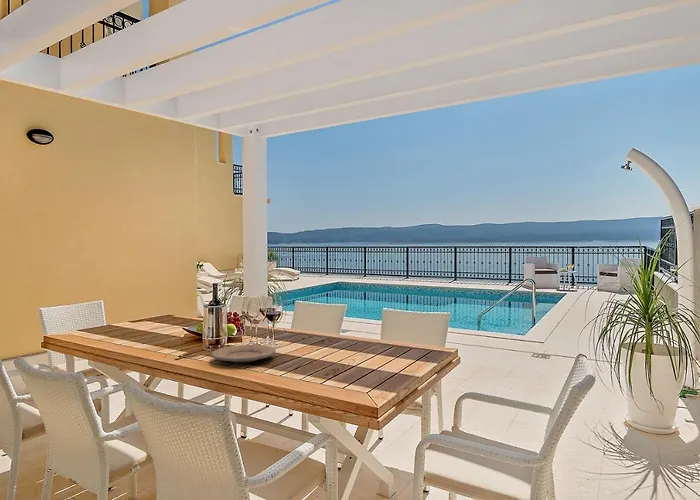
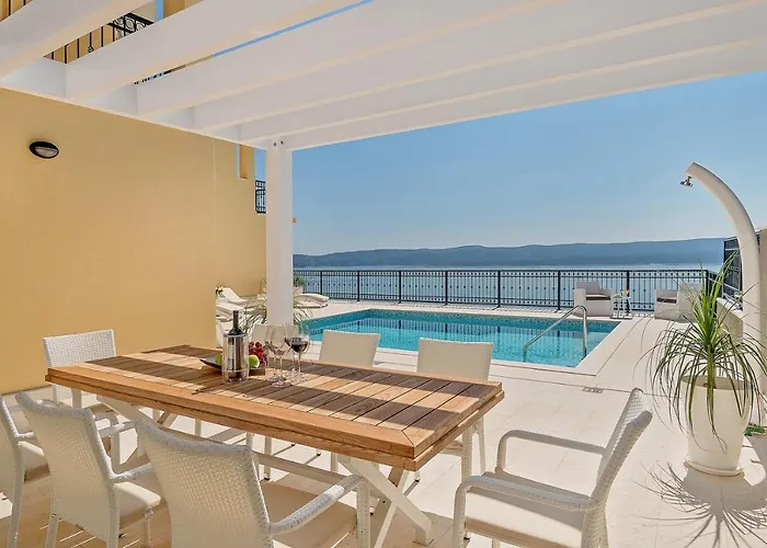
- plate [211,344,277,364]
